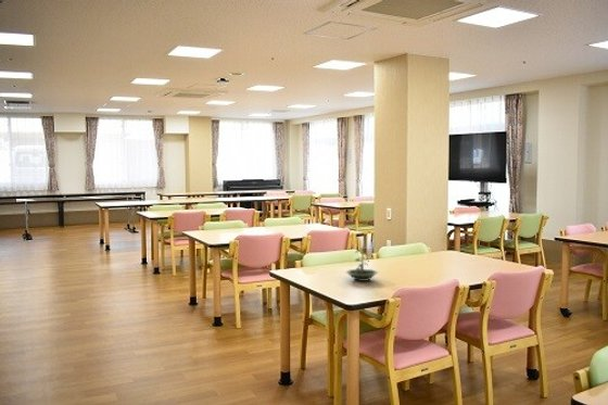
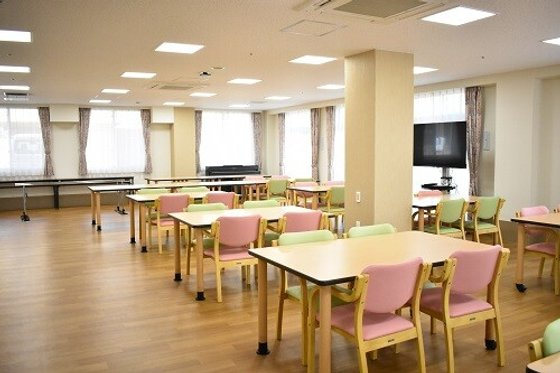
- terrarium [344,248,380,282]
